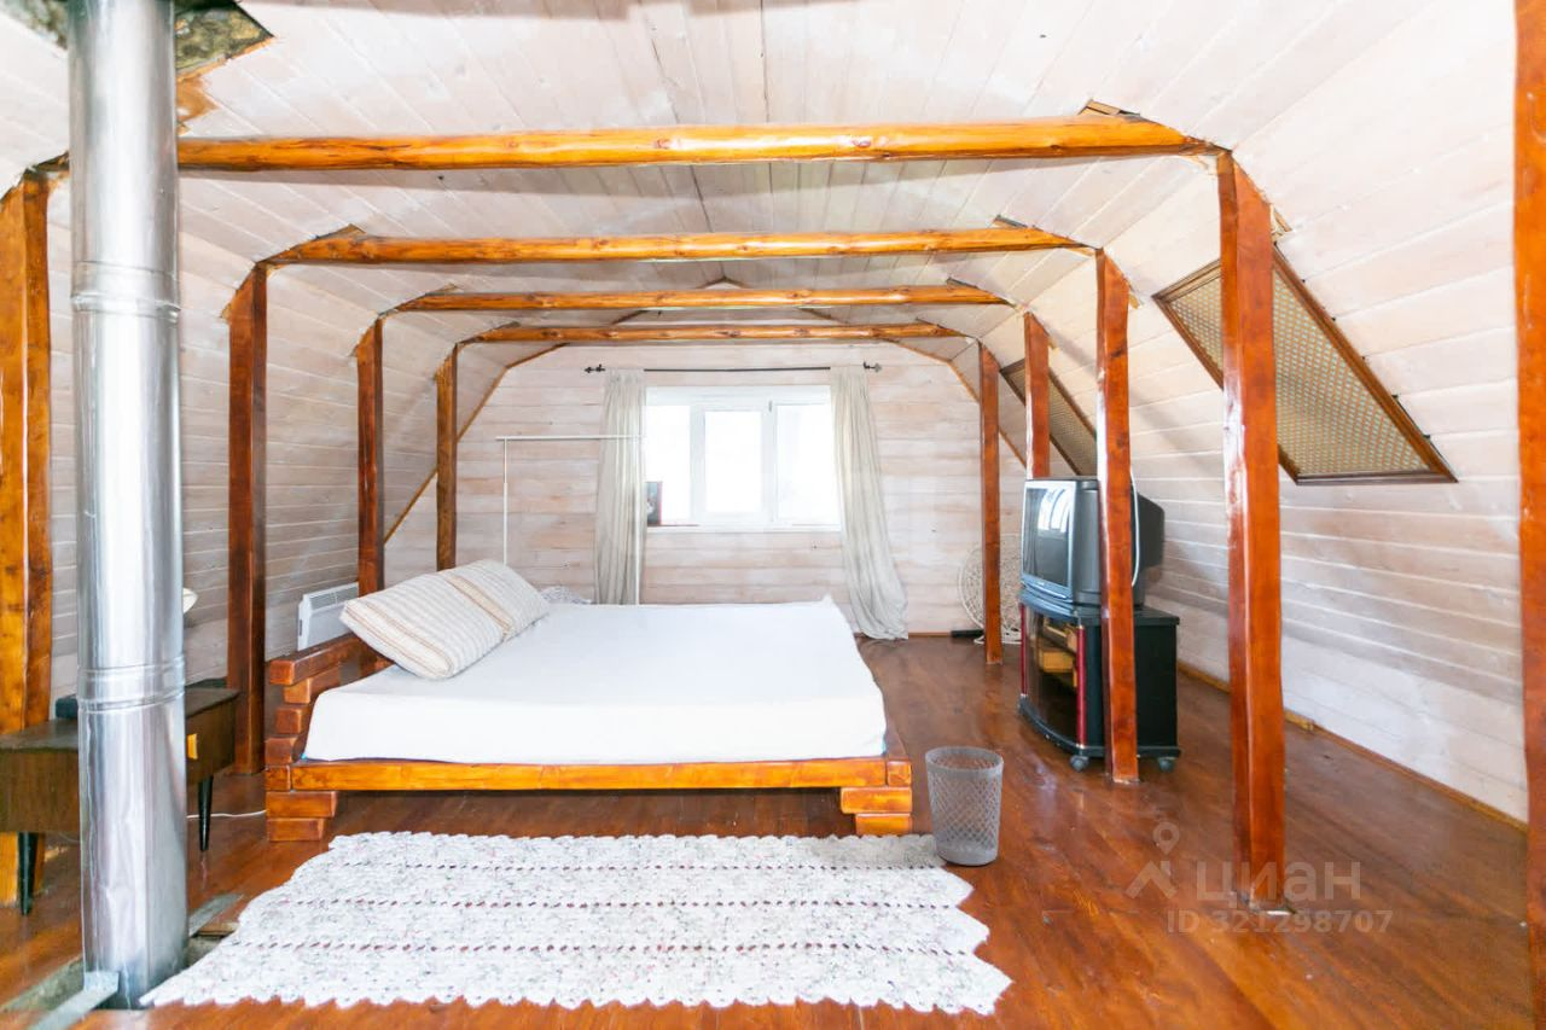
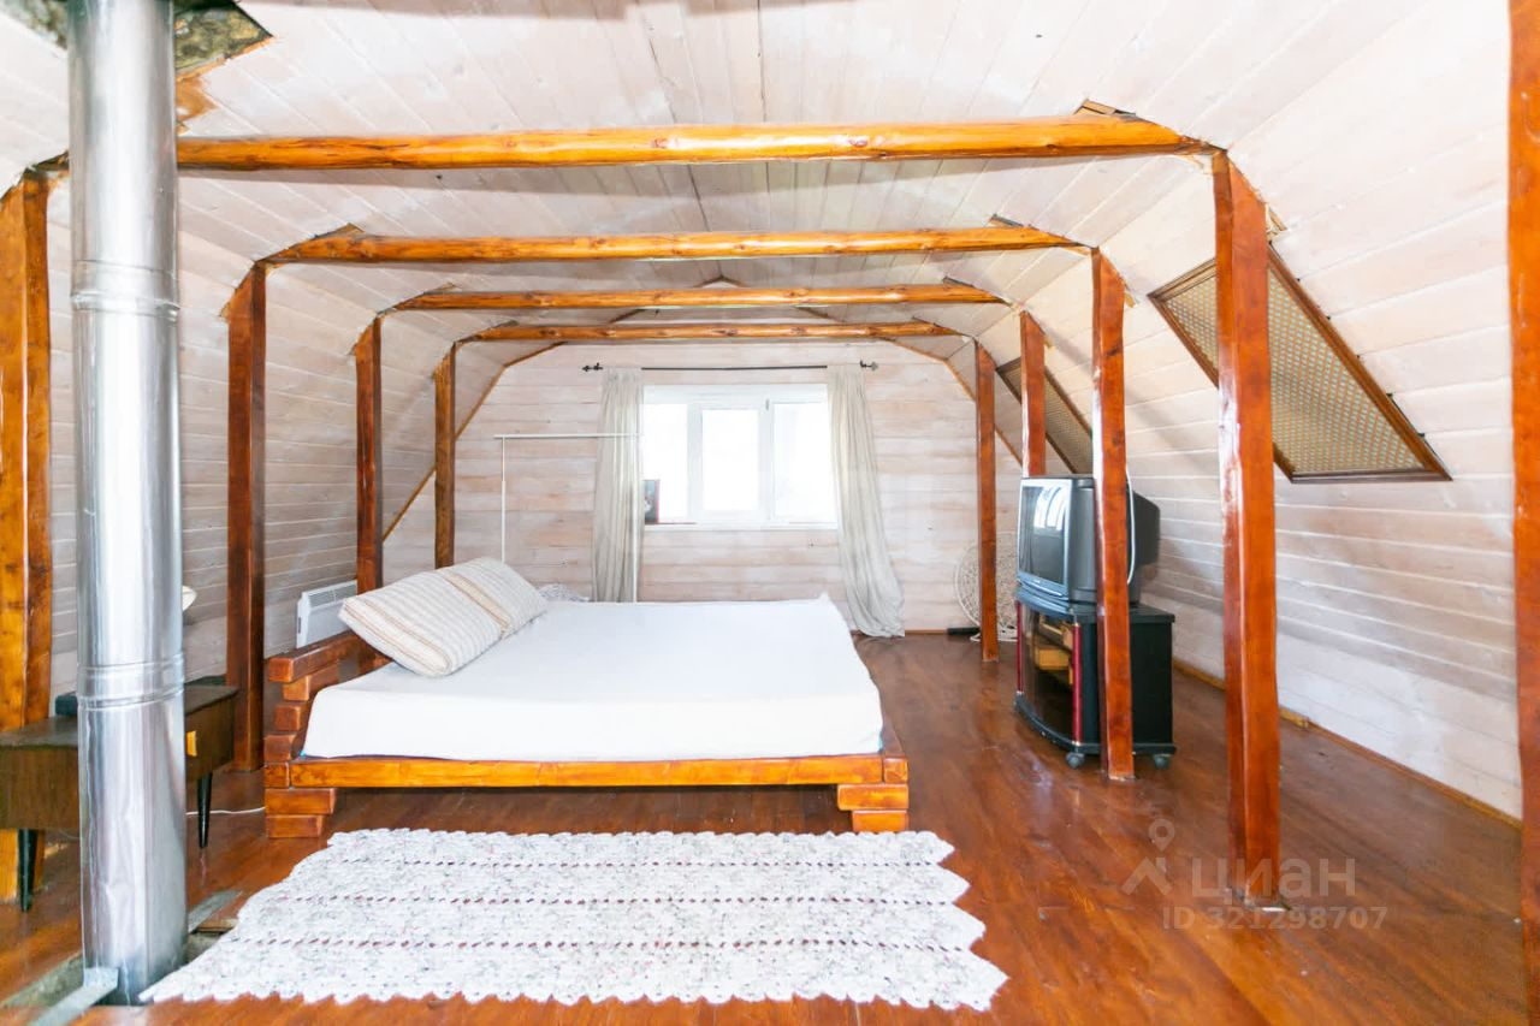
- wastebasket [924,745,1004,866]
